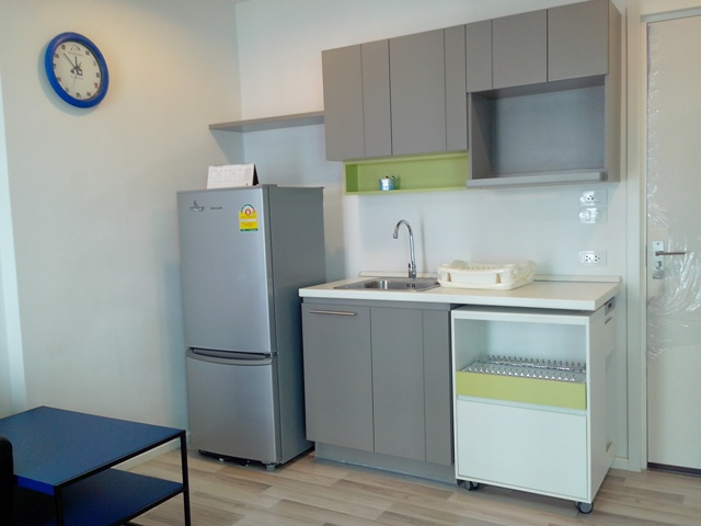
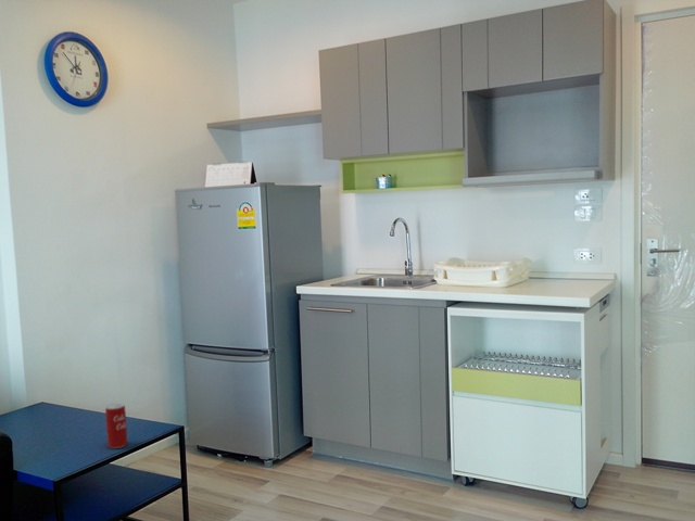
+ beverage can [104,403,128,449]
